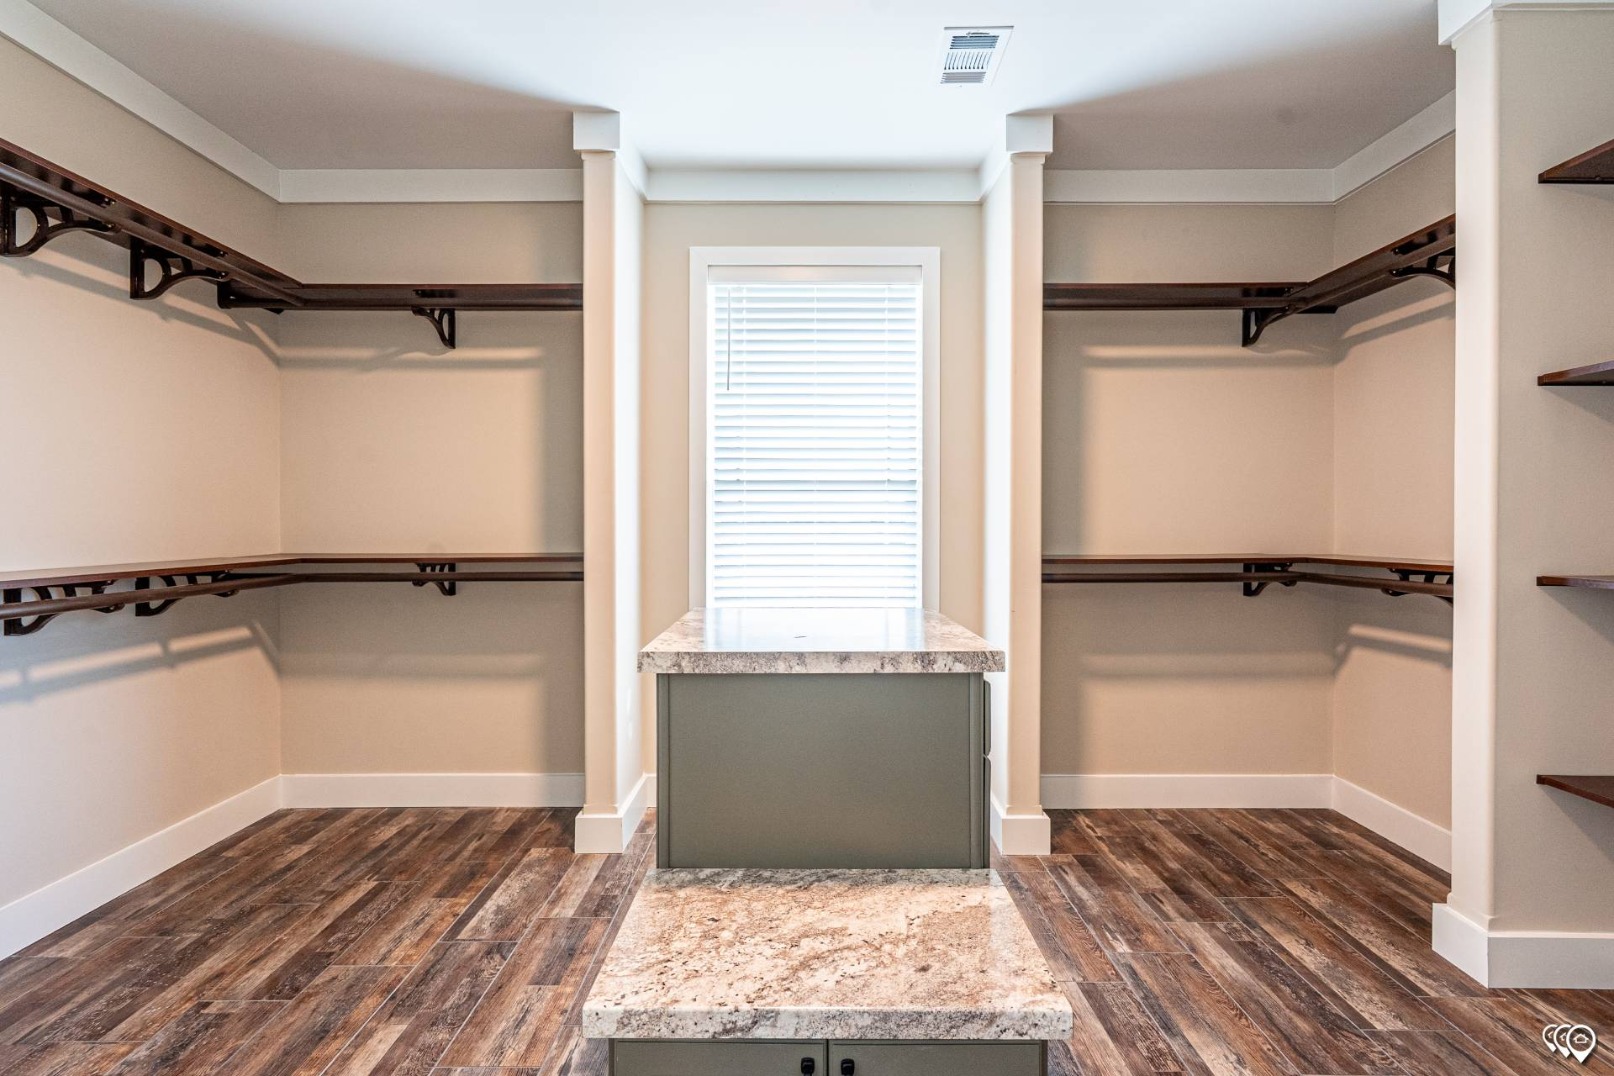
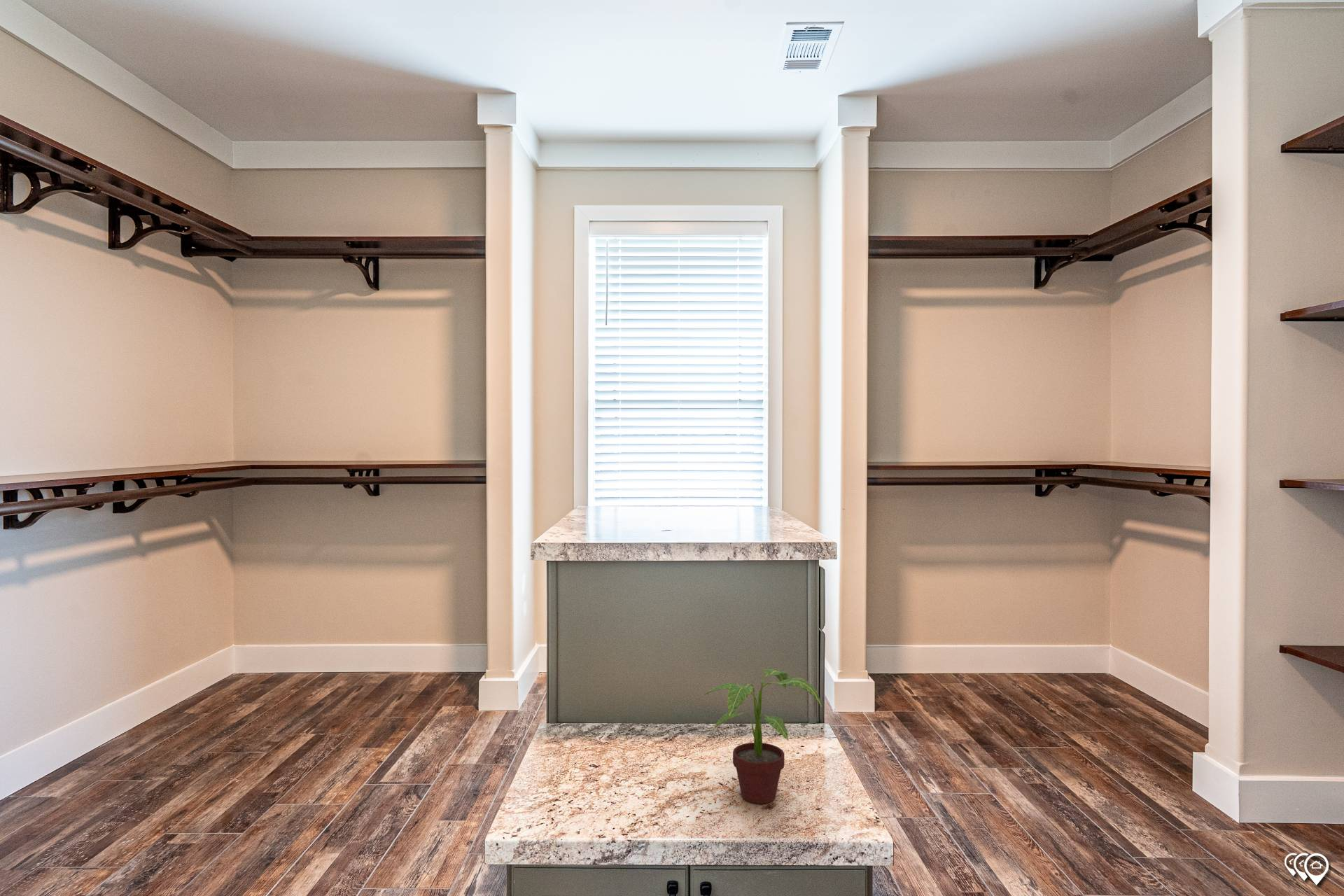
+ potted plant [703,668,823,804]
